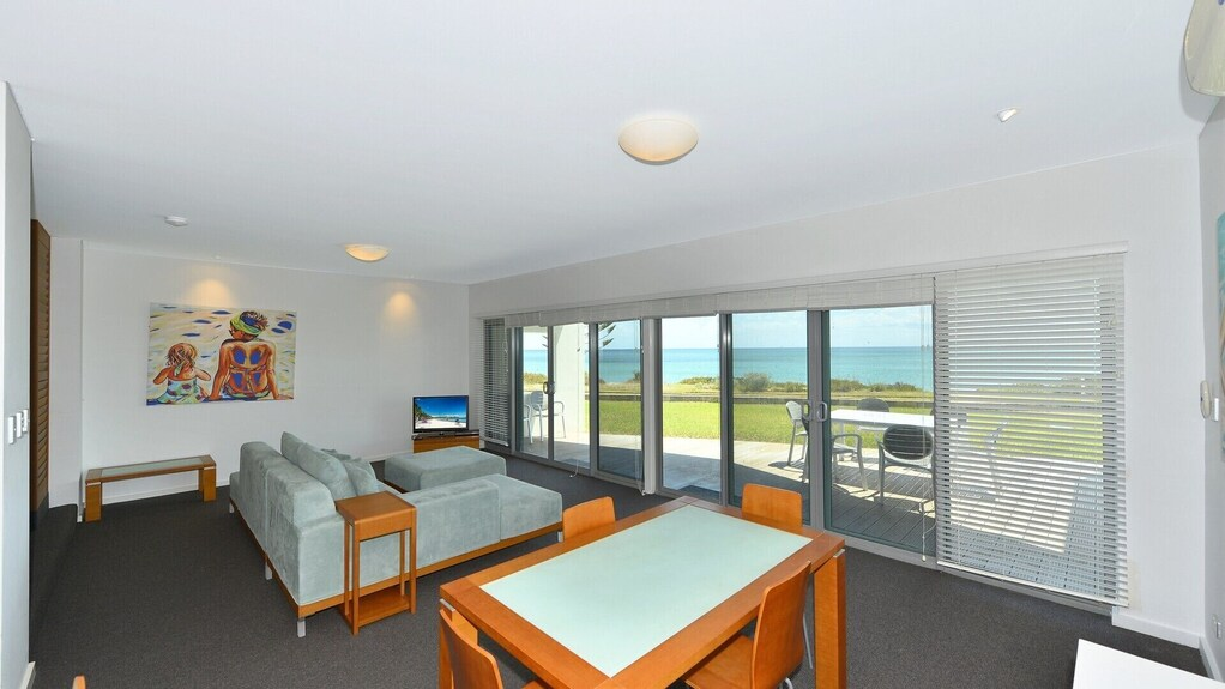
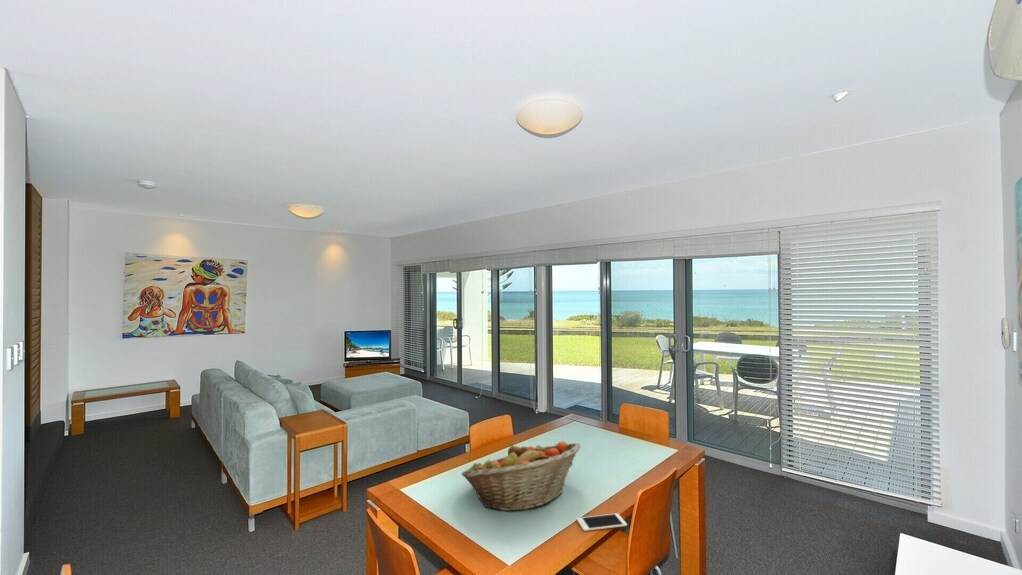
+ cell phone [576,512,628,532]
+ fruit basket [460,440,582,512]
